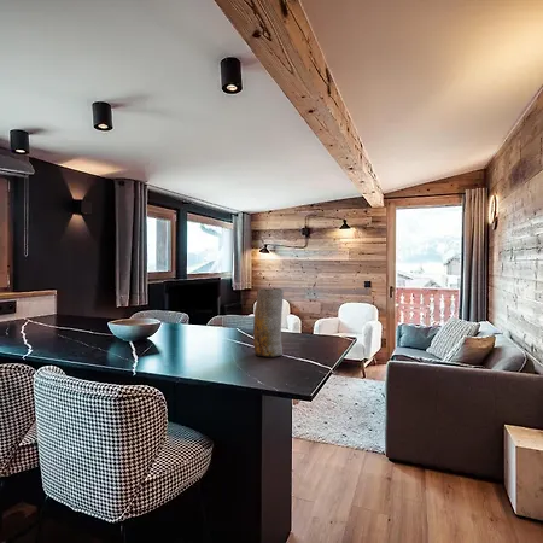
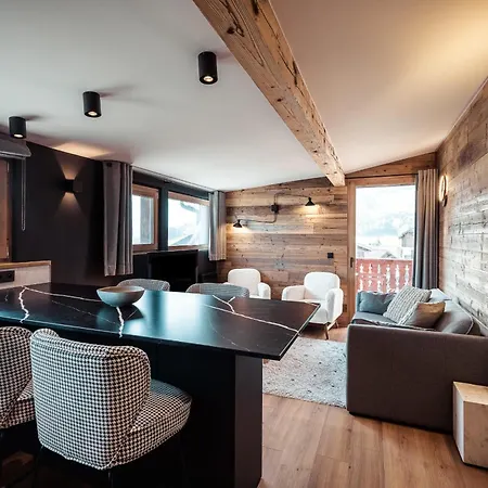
- vase [252,287,285,357]
